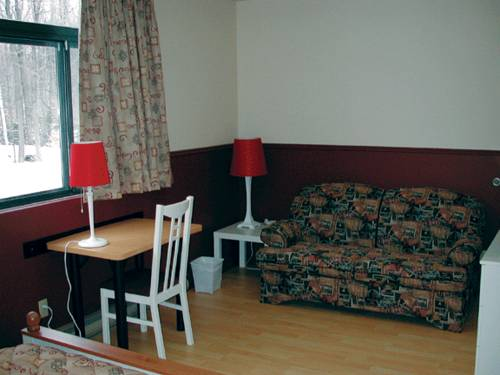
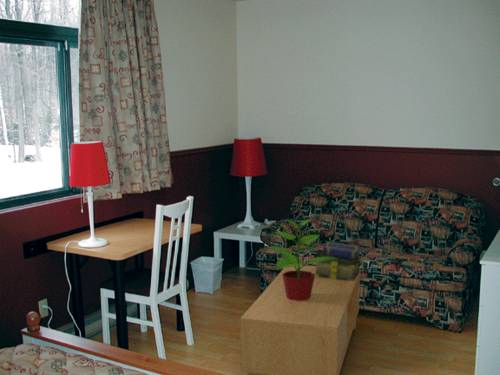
+ potted plant [267,215,337,301]
+ coffee table [239,264,361,375]
+ stack of books [314,241,363,281]
